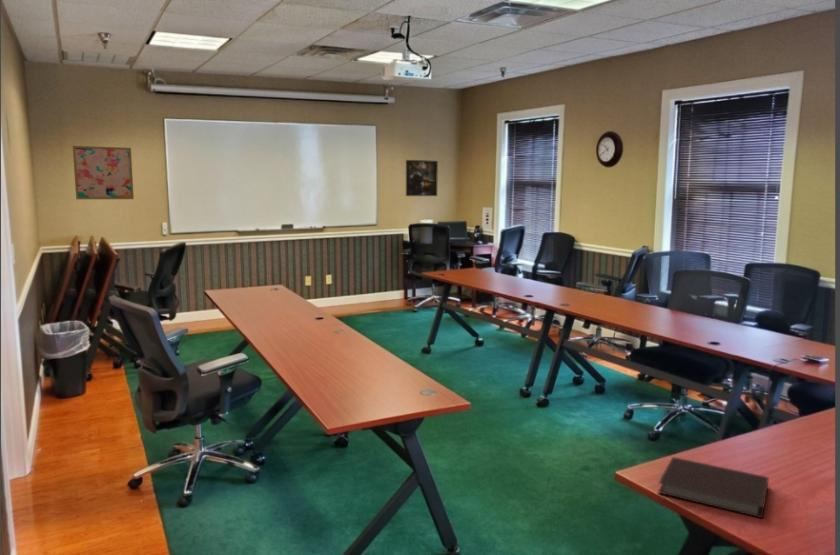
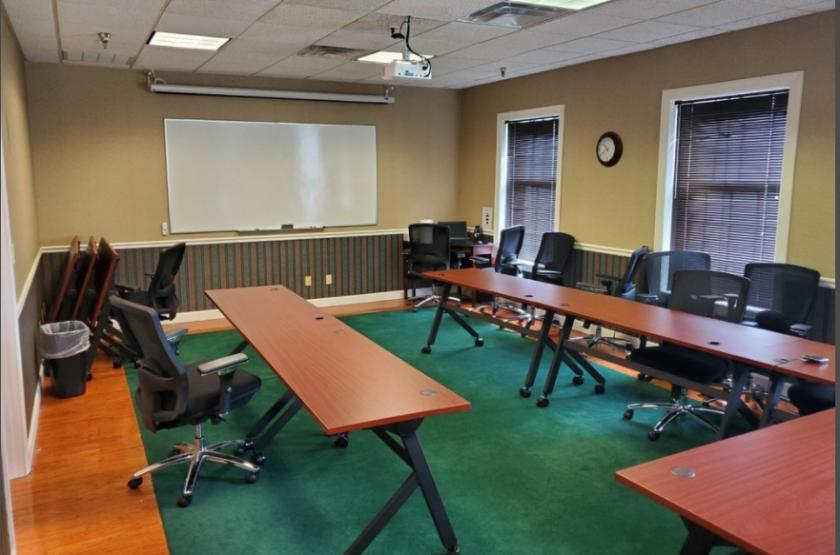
- notebook [657,456,770,519]
- wall art [72,145,135,200]
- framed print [405,159,439,197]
